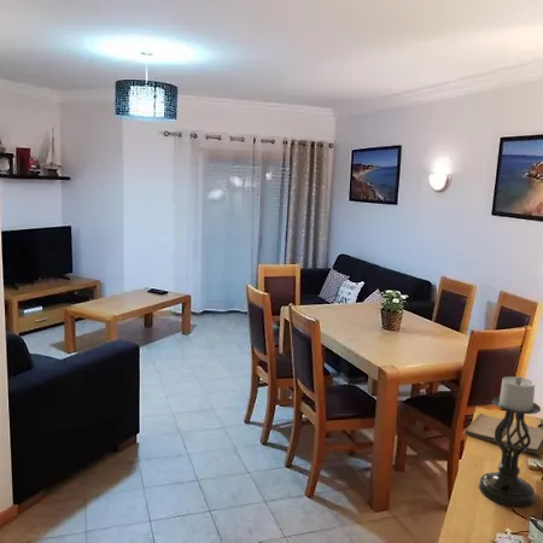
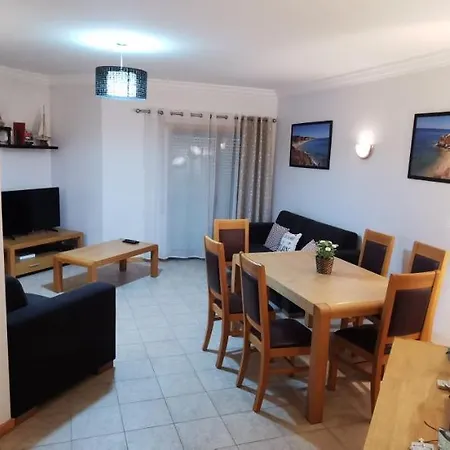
- book [462,413,543,456]
- candle holder [478,375,542,508]
